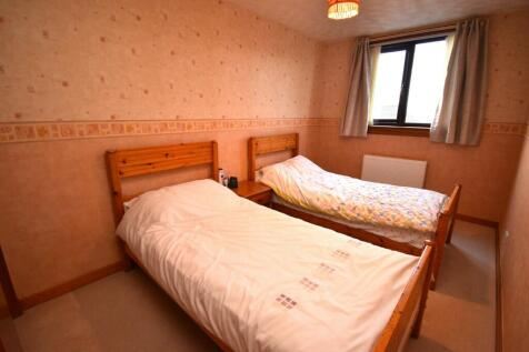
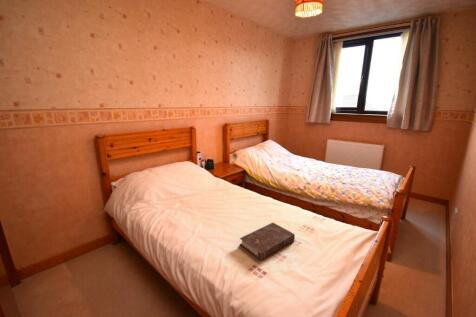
+ book [239,222,296,261]
